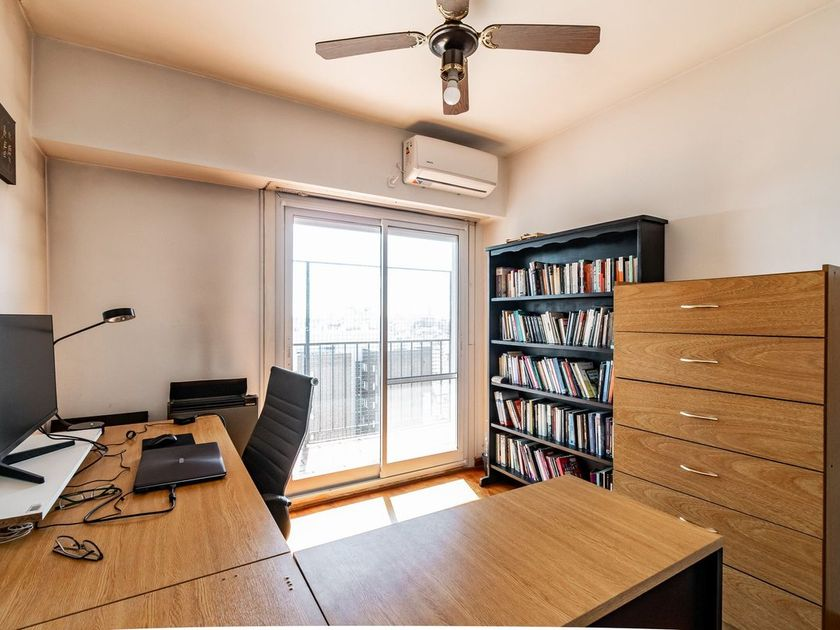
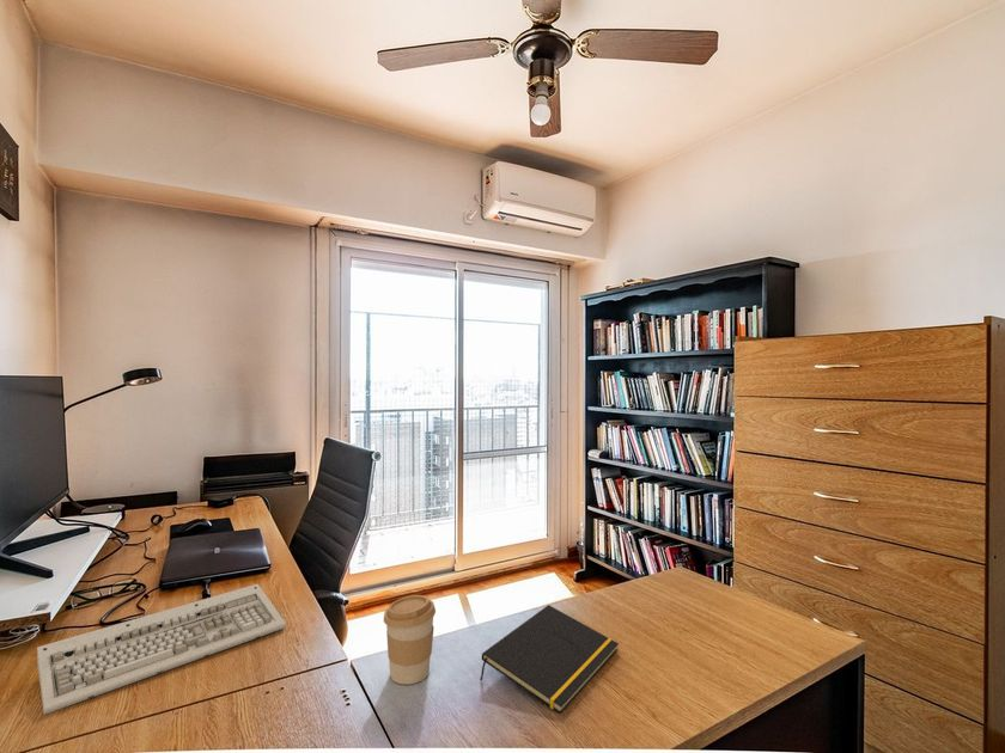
+ keyboard [36,583,287,715]
+ coffee cup [383,594,437,686]
+ notepad [479,604,620,715]
